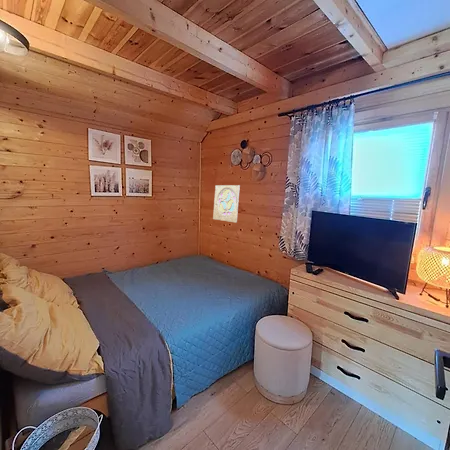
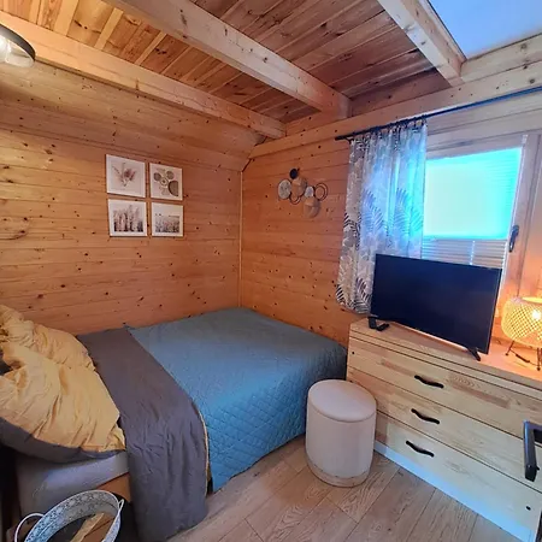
- wall ornament [212,184,241,224]
